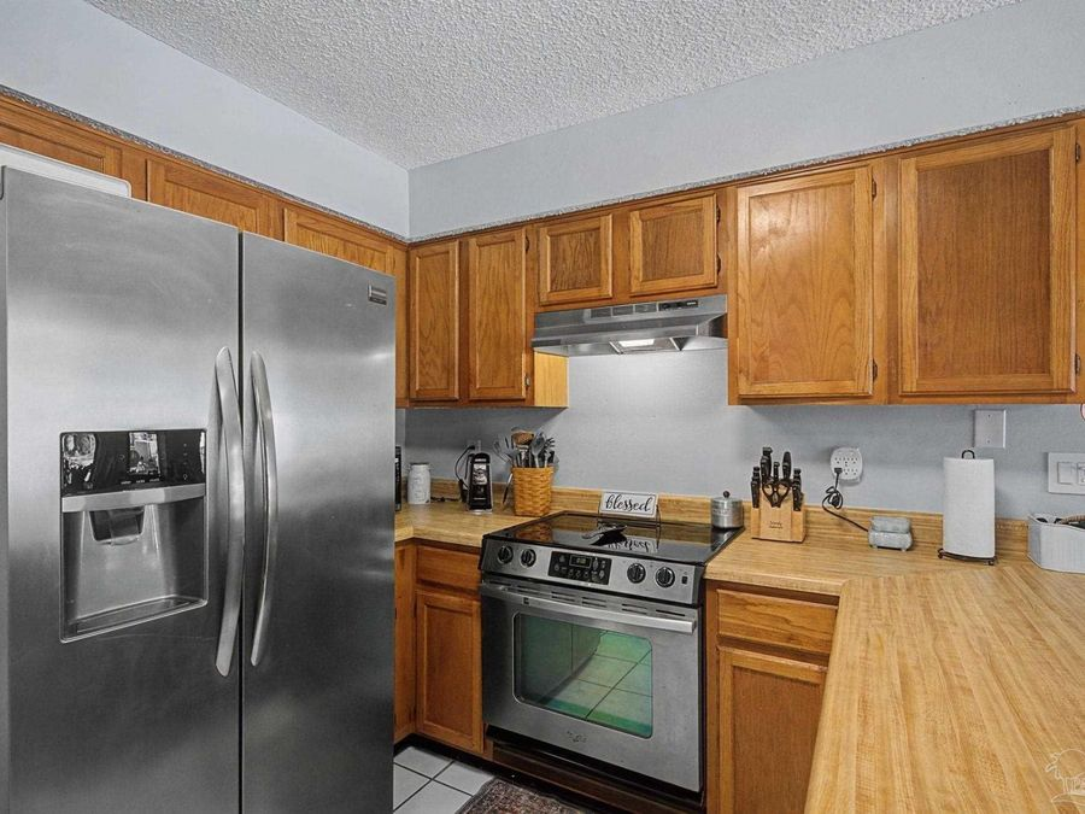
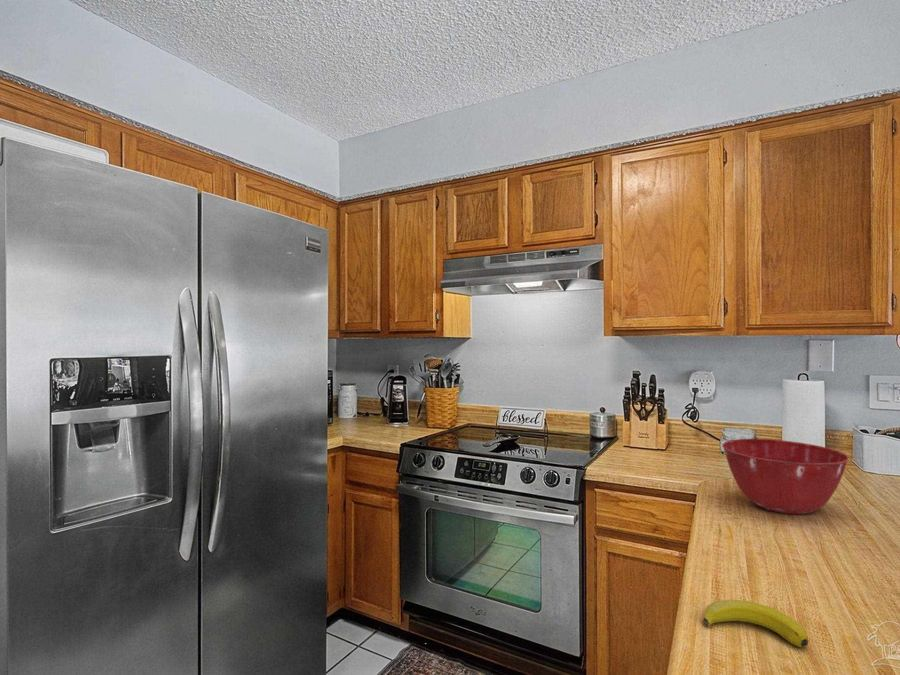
+ mixing bowl [721,438,850,515]
+ banana [703,599,809,648]
